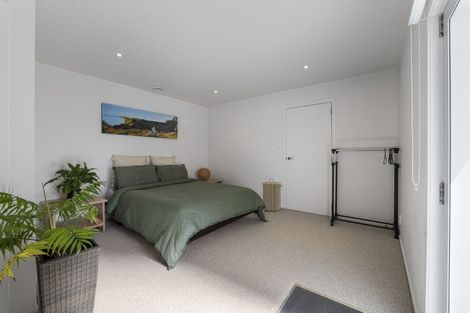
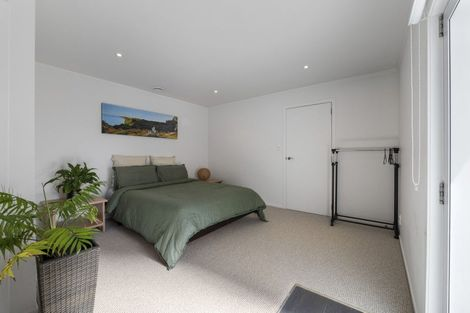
- laundry hamper [262,179,283,212]
